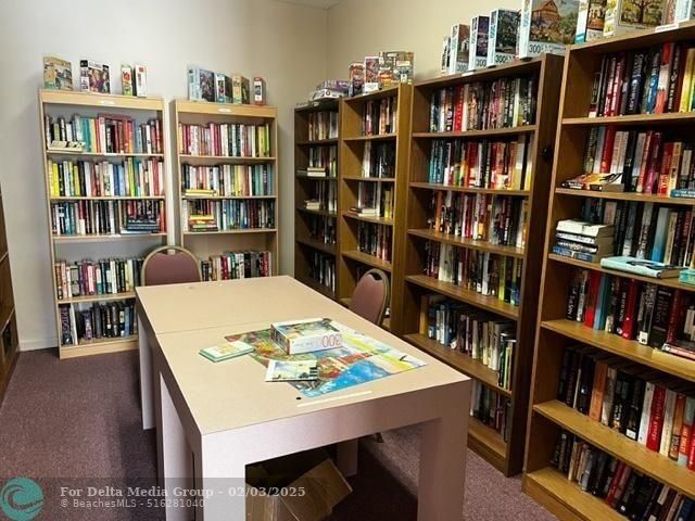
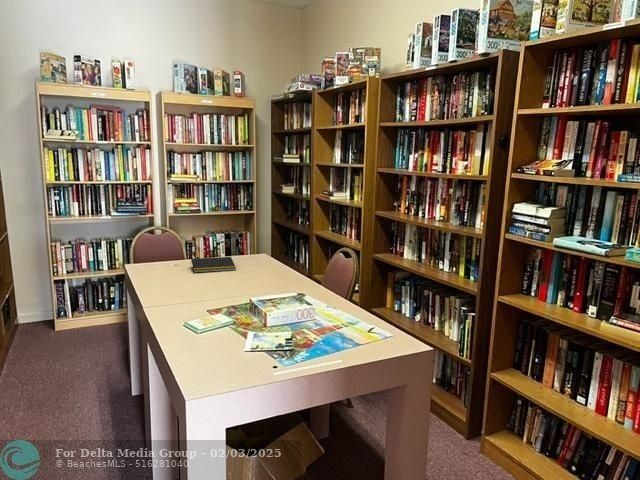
+ notepad [190,256,237,274]
